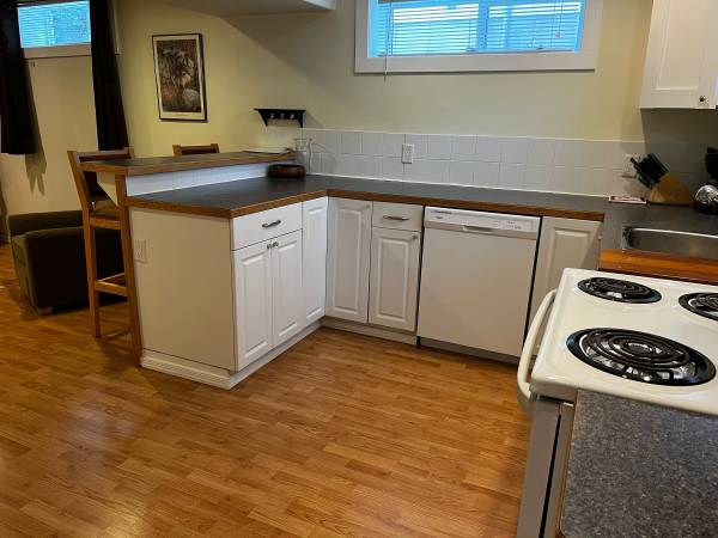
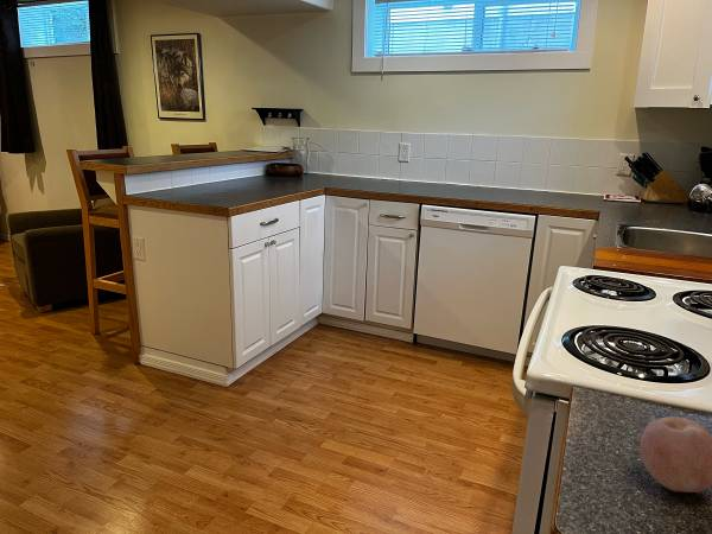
+ fruit [640,415,712,494]
